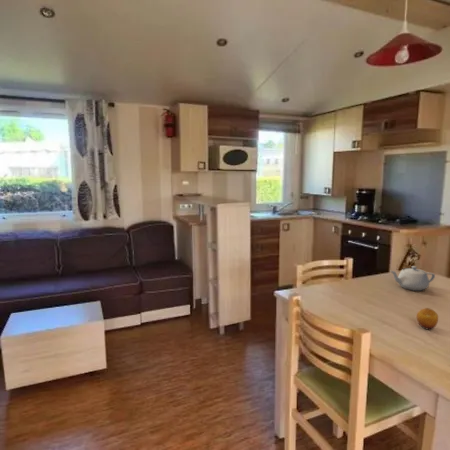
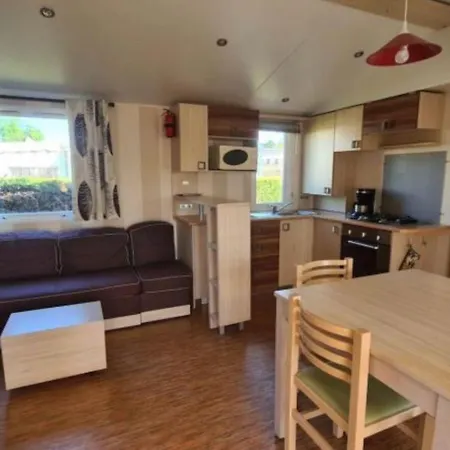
- teapot [390,265,436,292]
- fruit [416,307,439,330]
